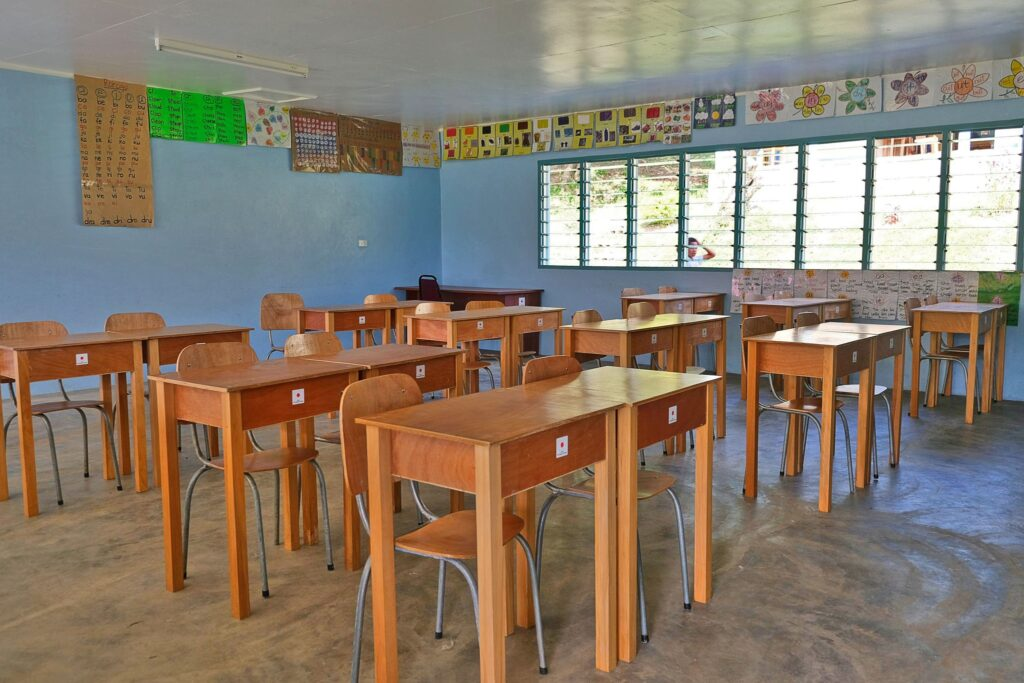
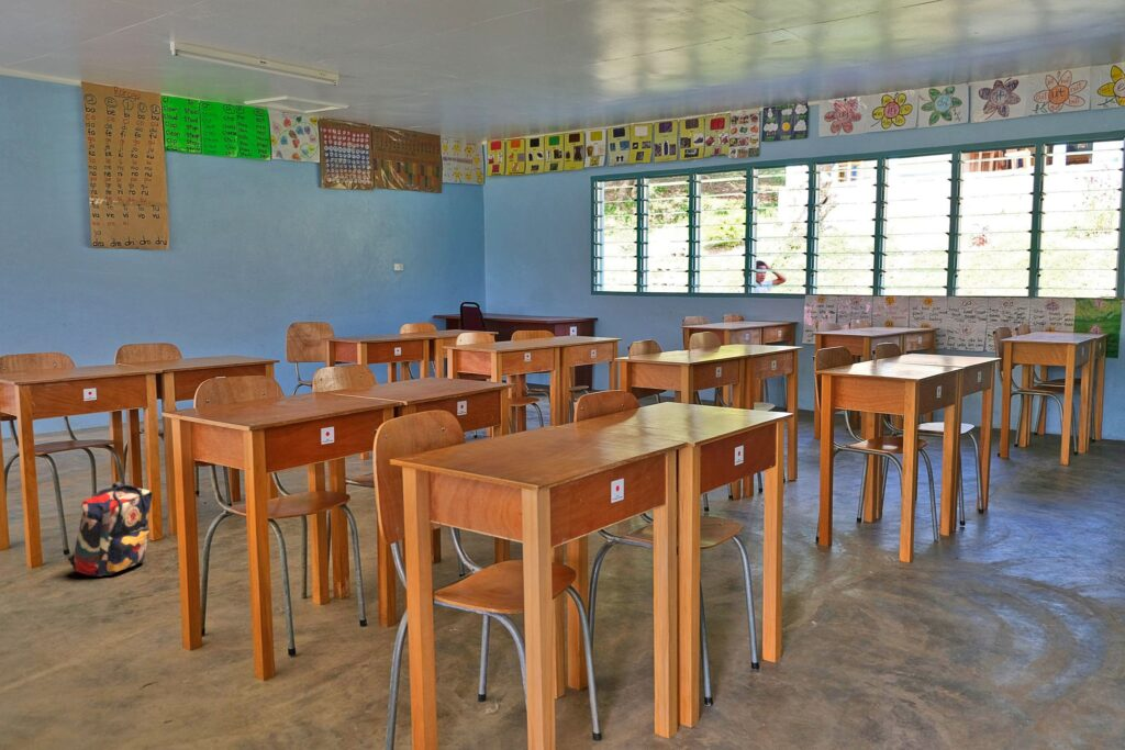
+ backpack [67,480,154,578]
